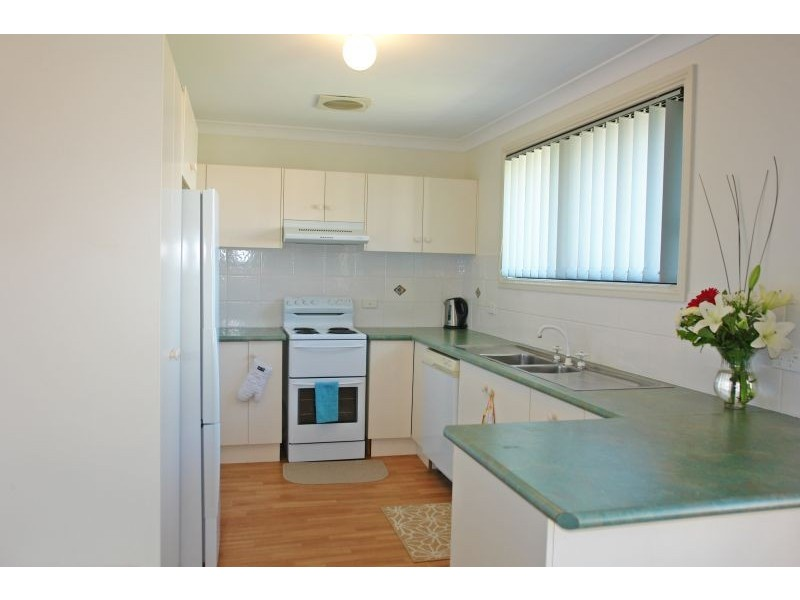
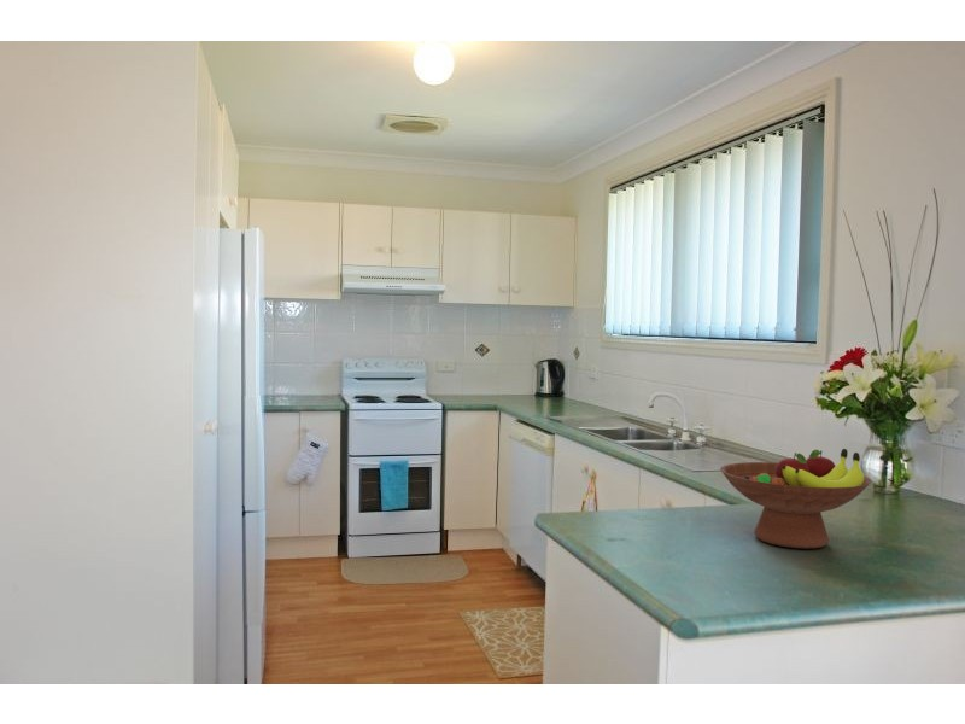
+ fruit bowl [719,448,872,549]
